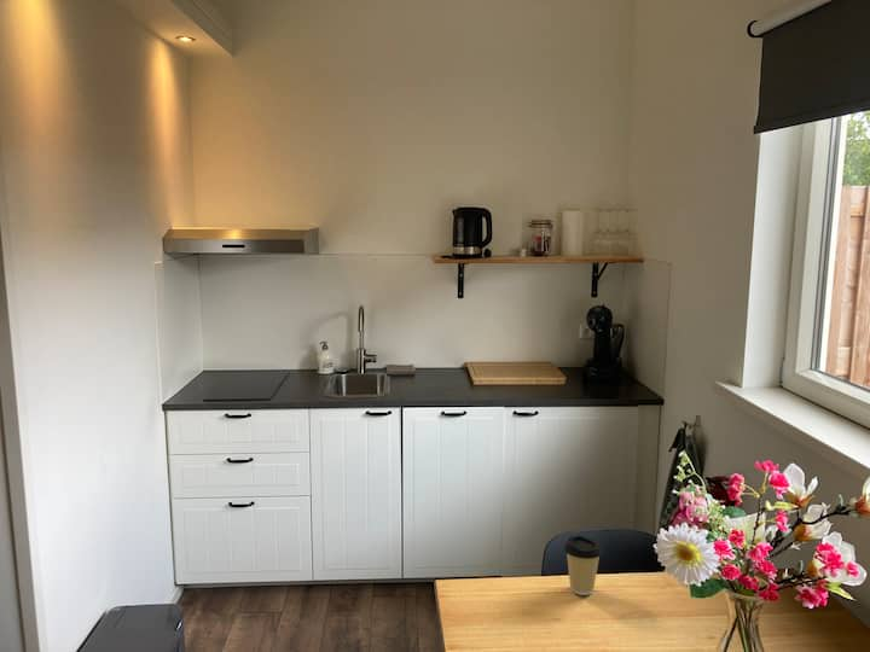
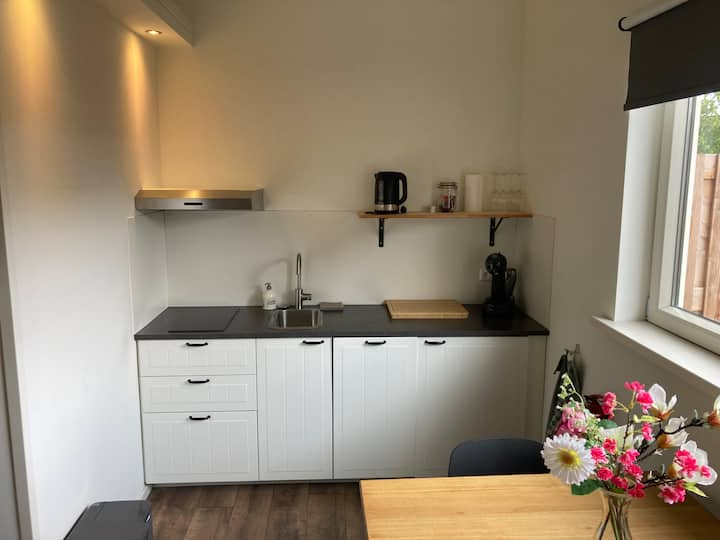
- coffee cup [563,535,604,596]
